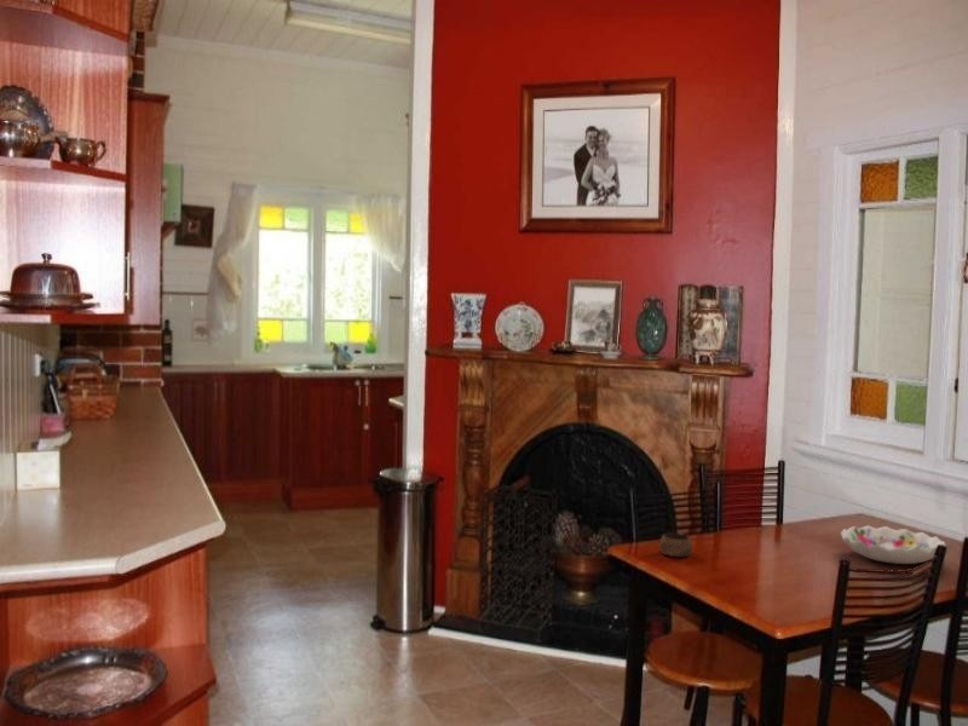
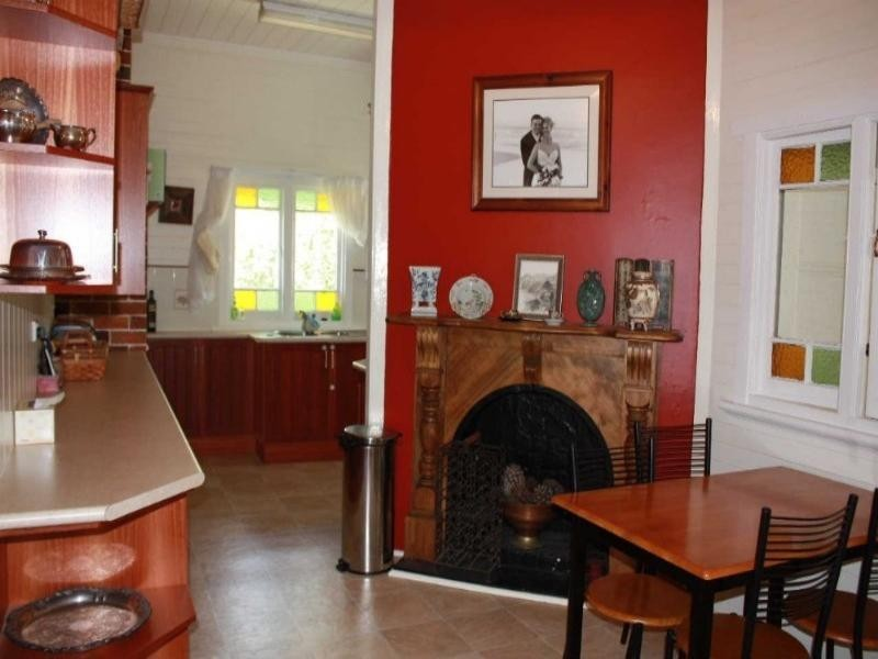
- cup [658,531,693,558]
- decorative bowl [840,524,947,565]
